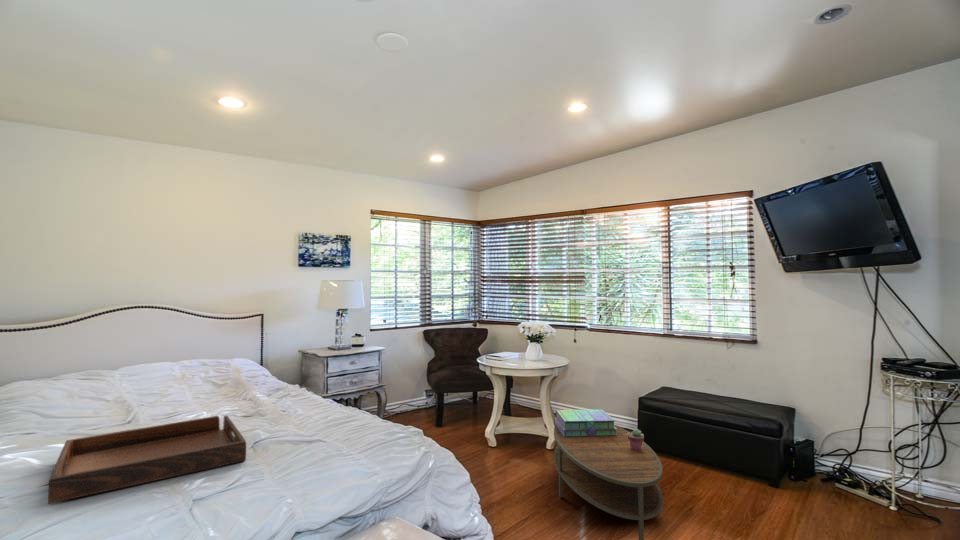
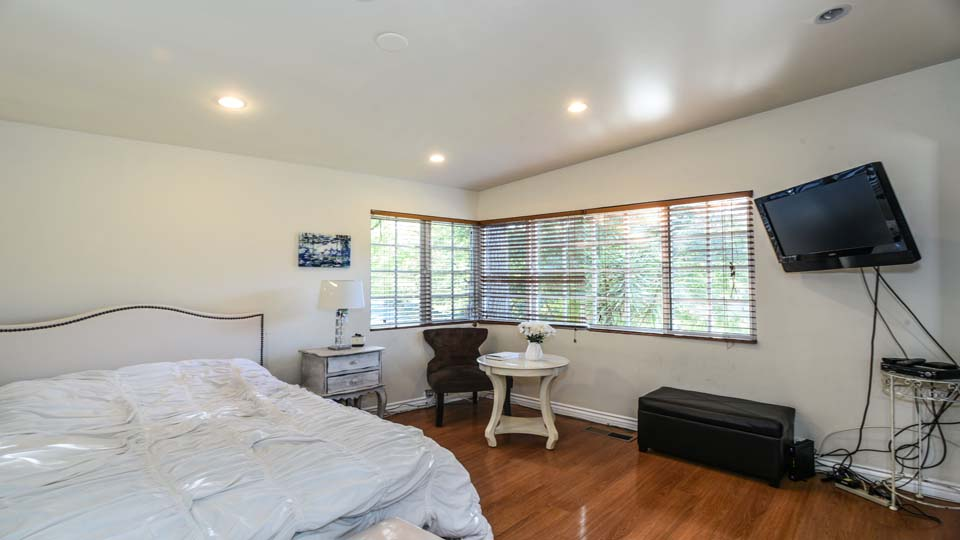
- coffee table [553,424,664,540]
- serving tray [47,415,247,505]
- potted succulent [628,428,645,451]
- stack of books [553,408,617,437]
